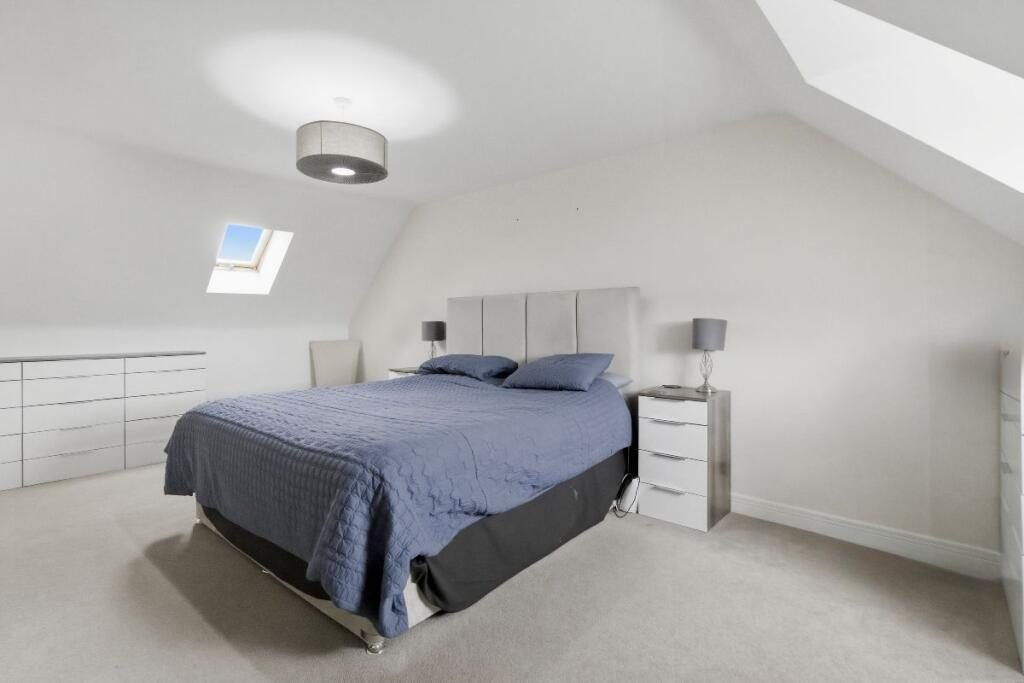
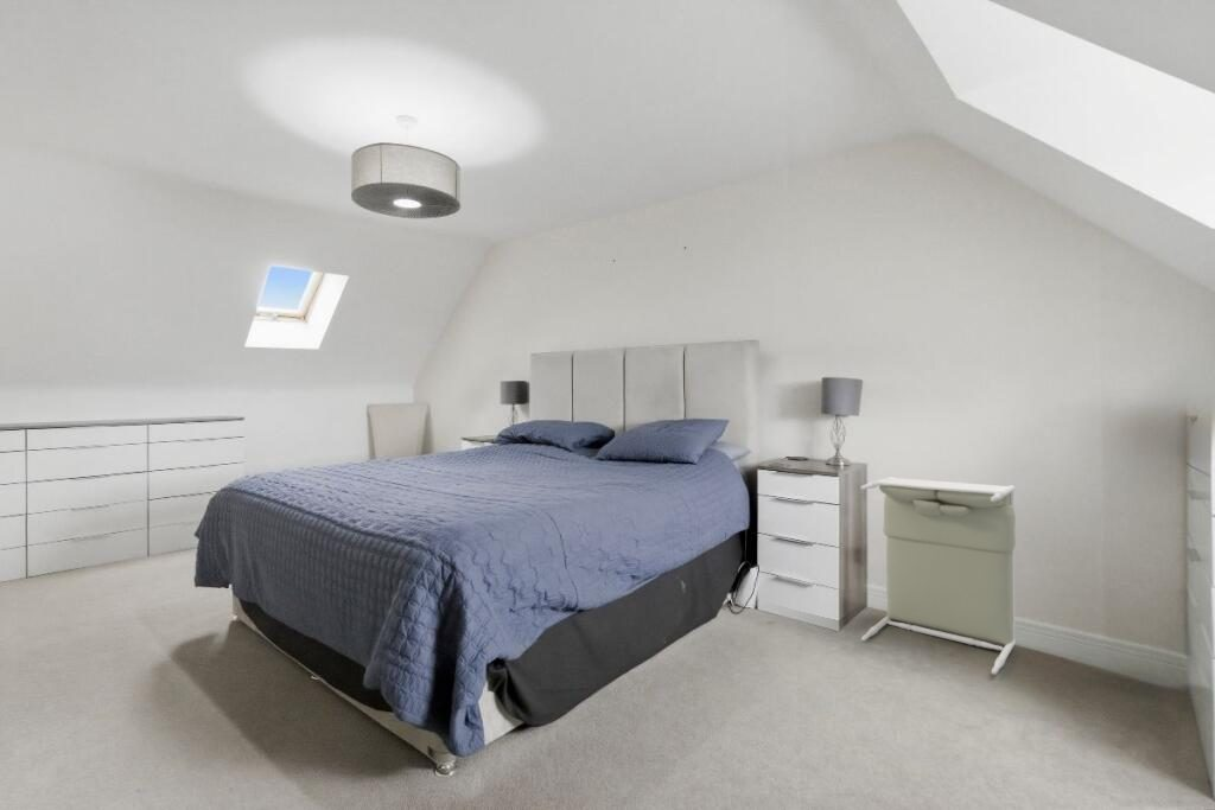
+ laundry hamper [860,476,1017,676]
